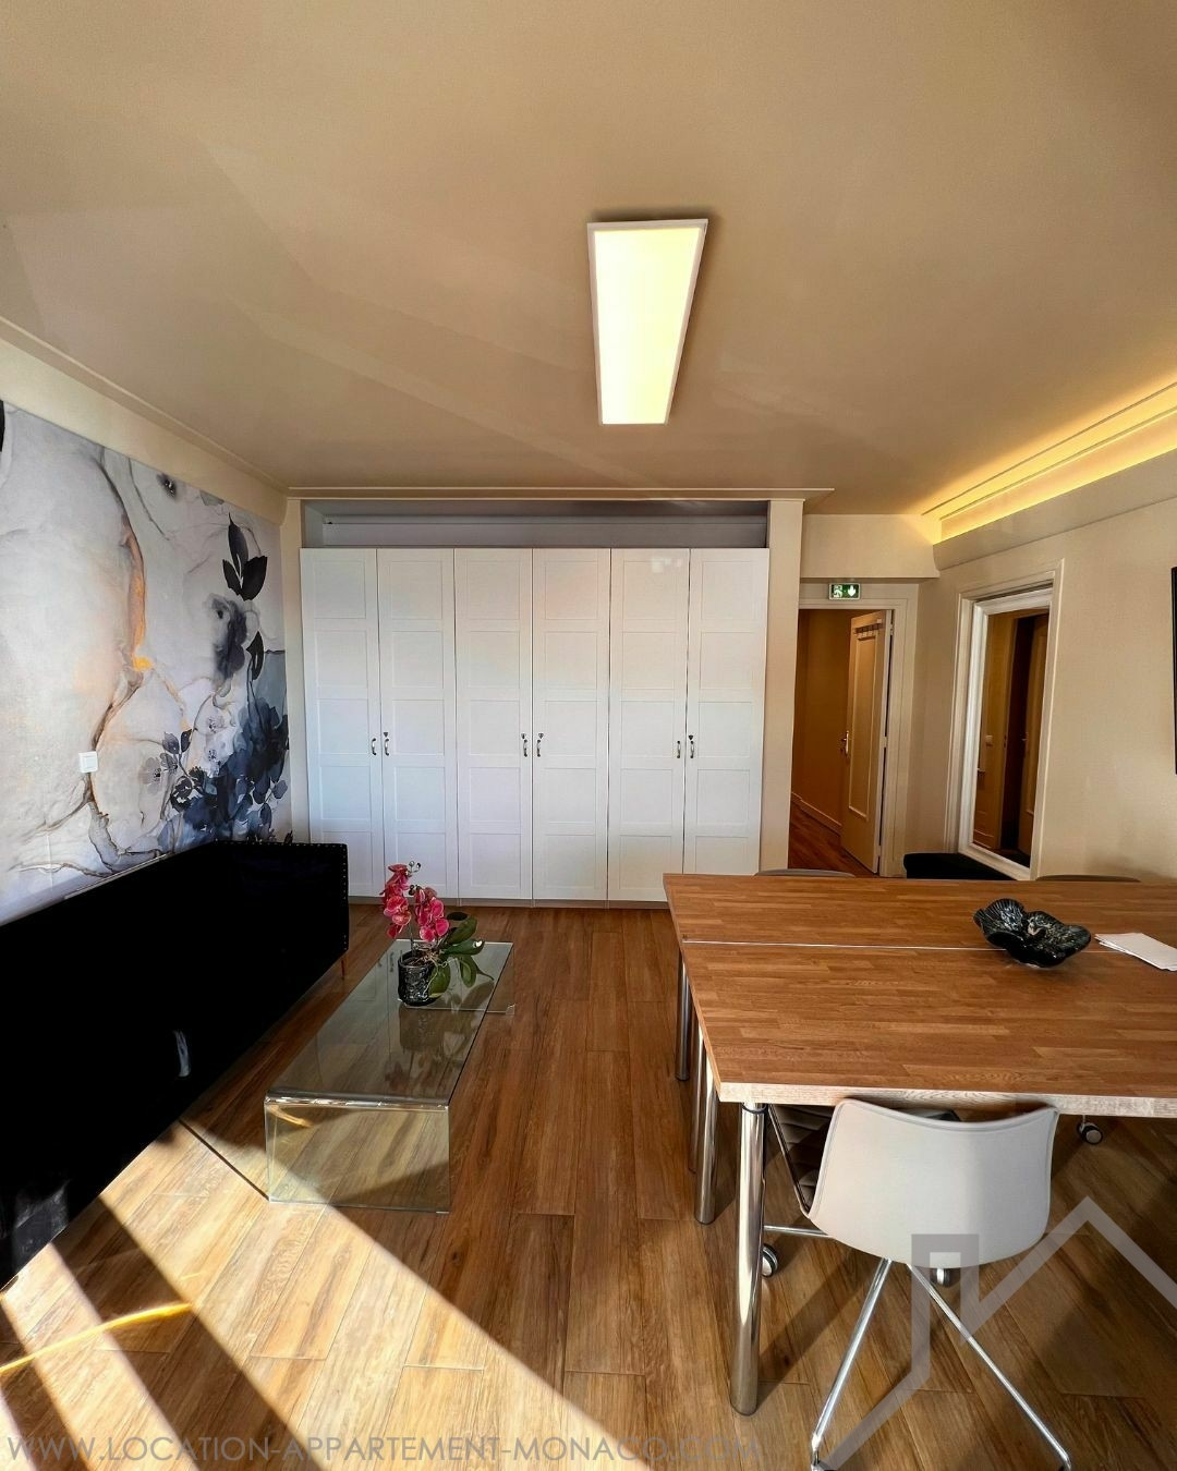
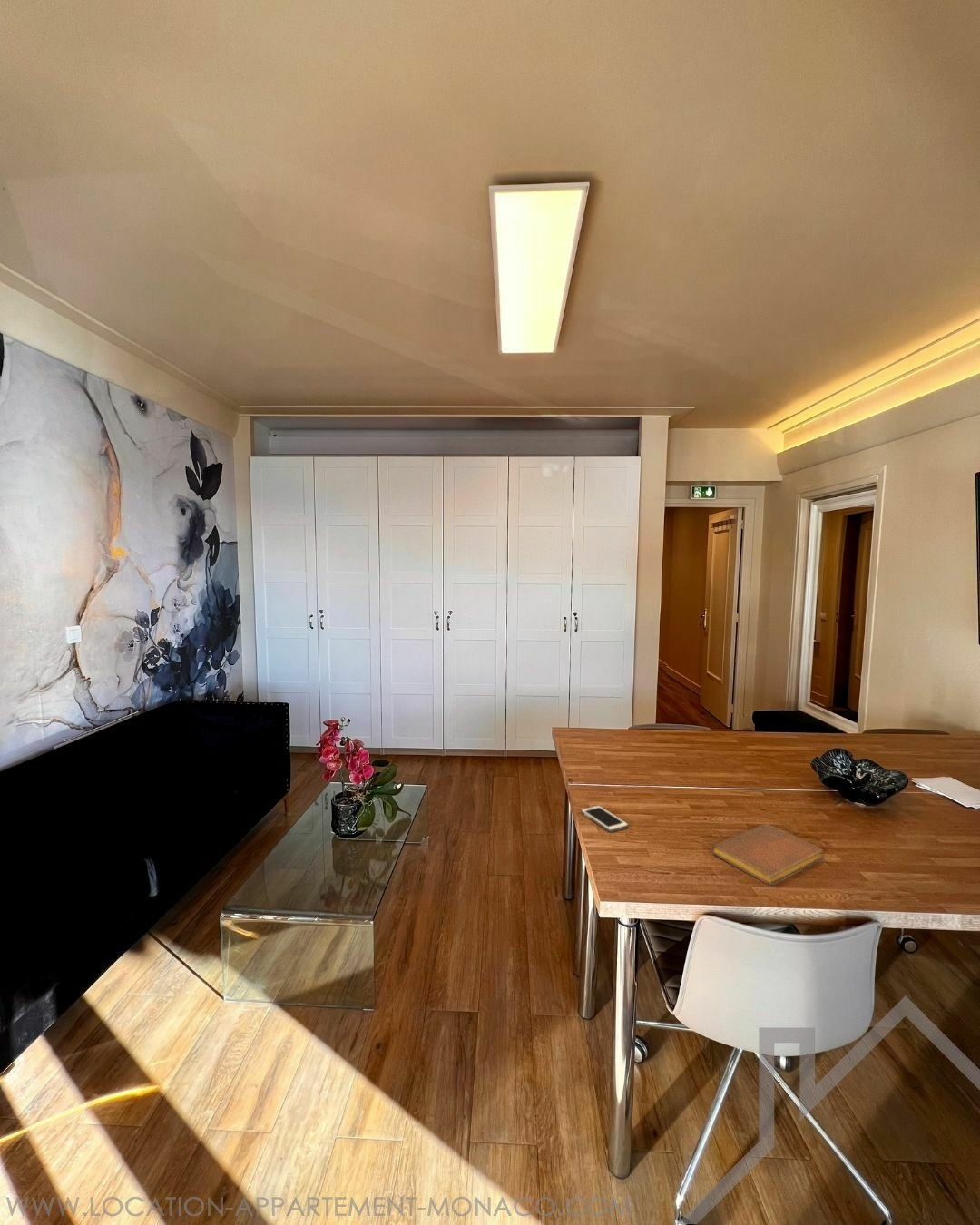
+ cell phone [580,804,630,833]
+ notebook [711,823,825,887]
